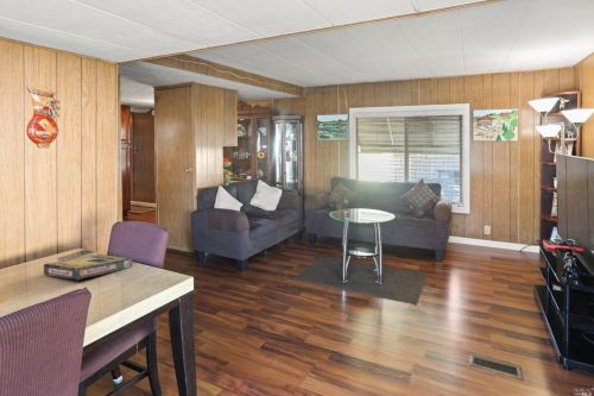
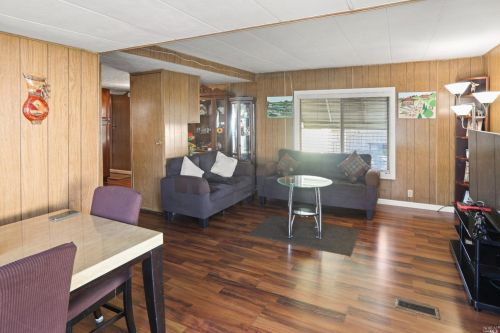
- video game box [43,253,133,281]
